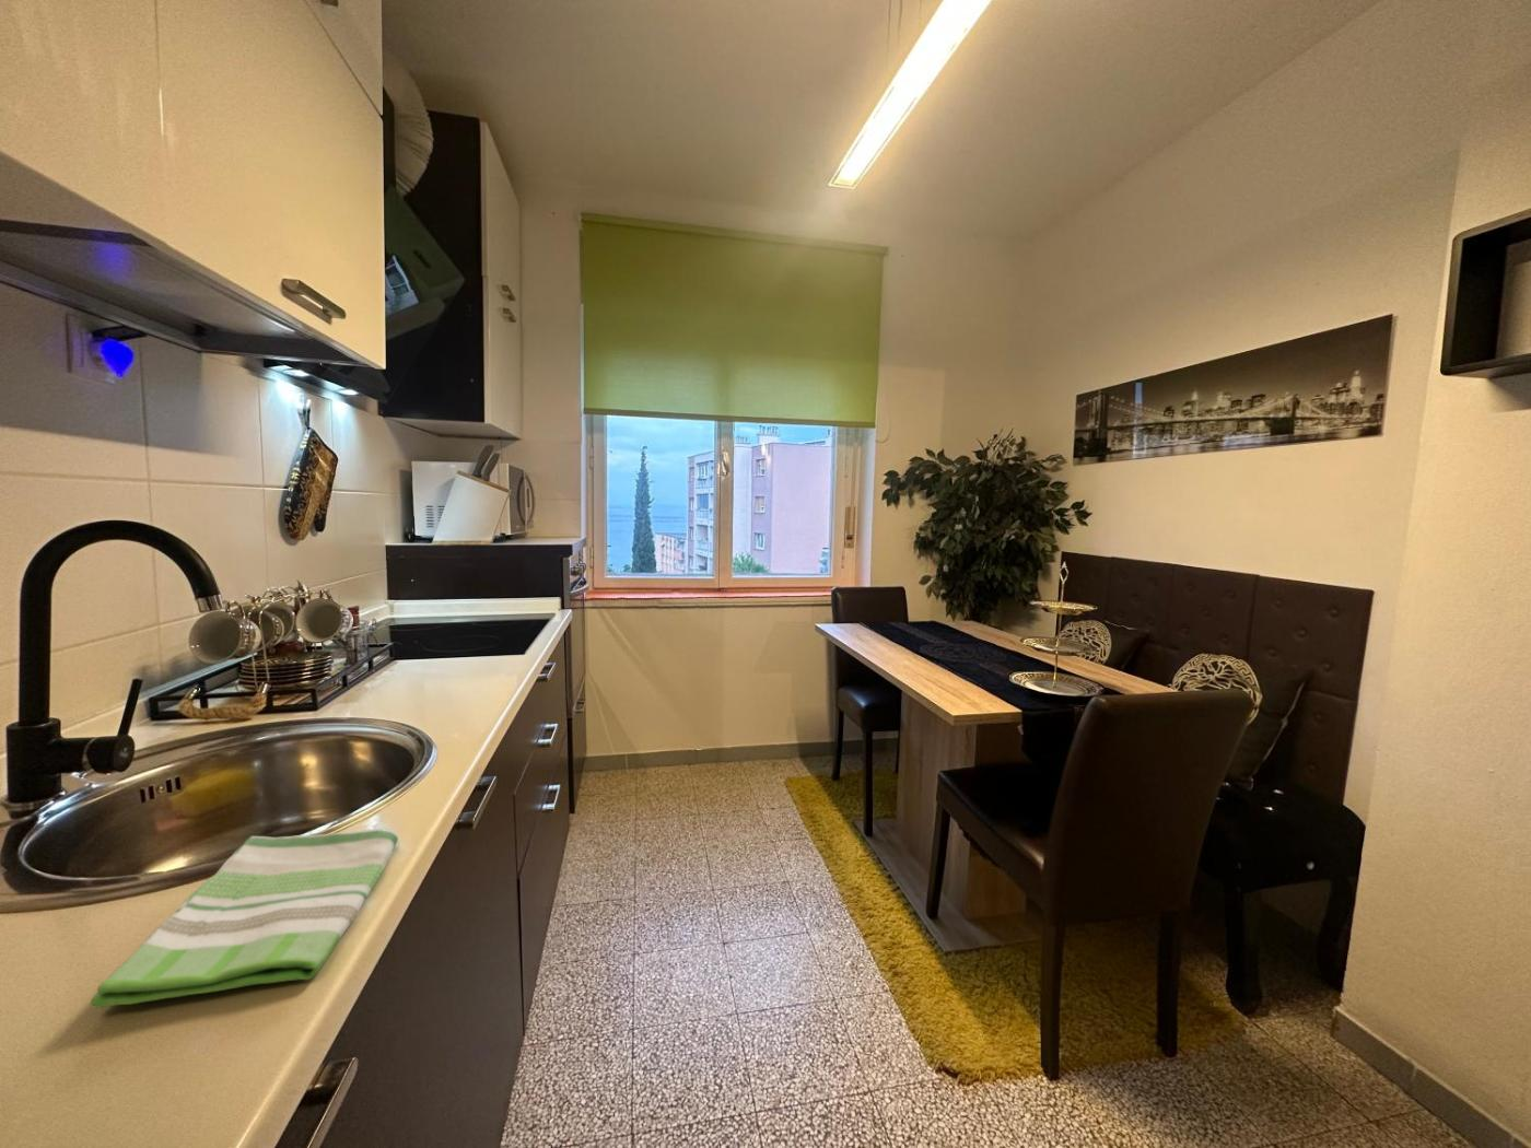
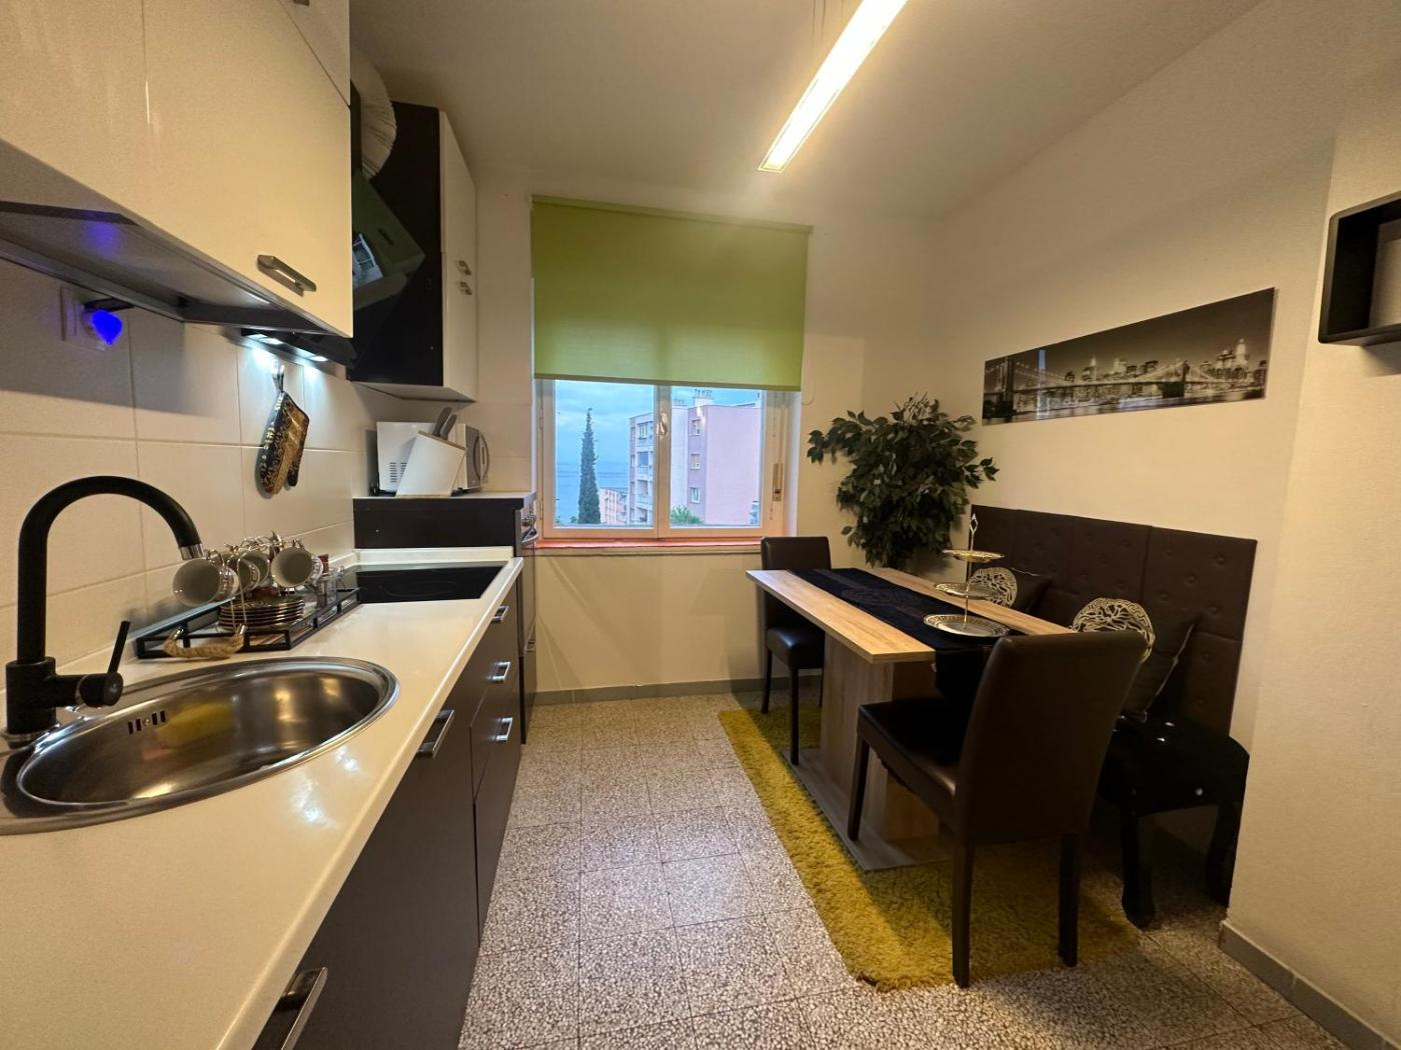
- dish towel [89,827,399,1008]
